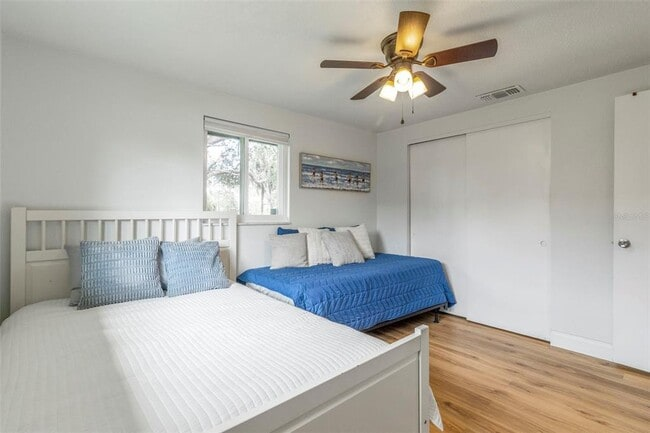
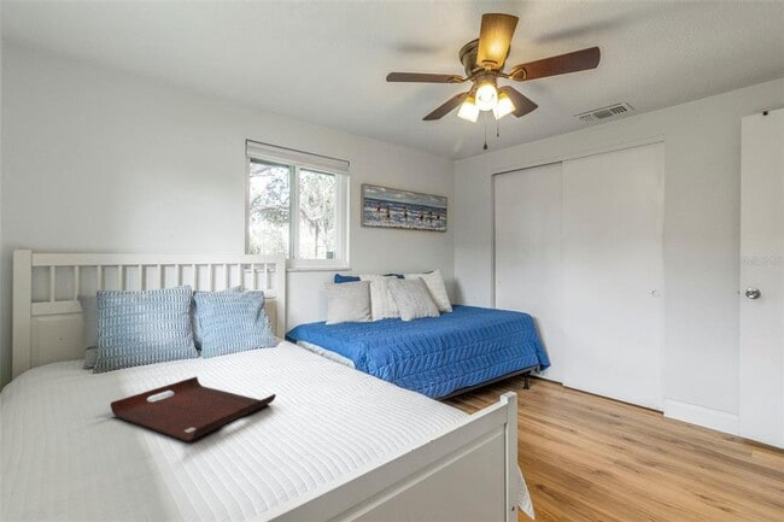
+ serving tray [109,375,277,442]
